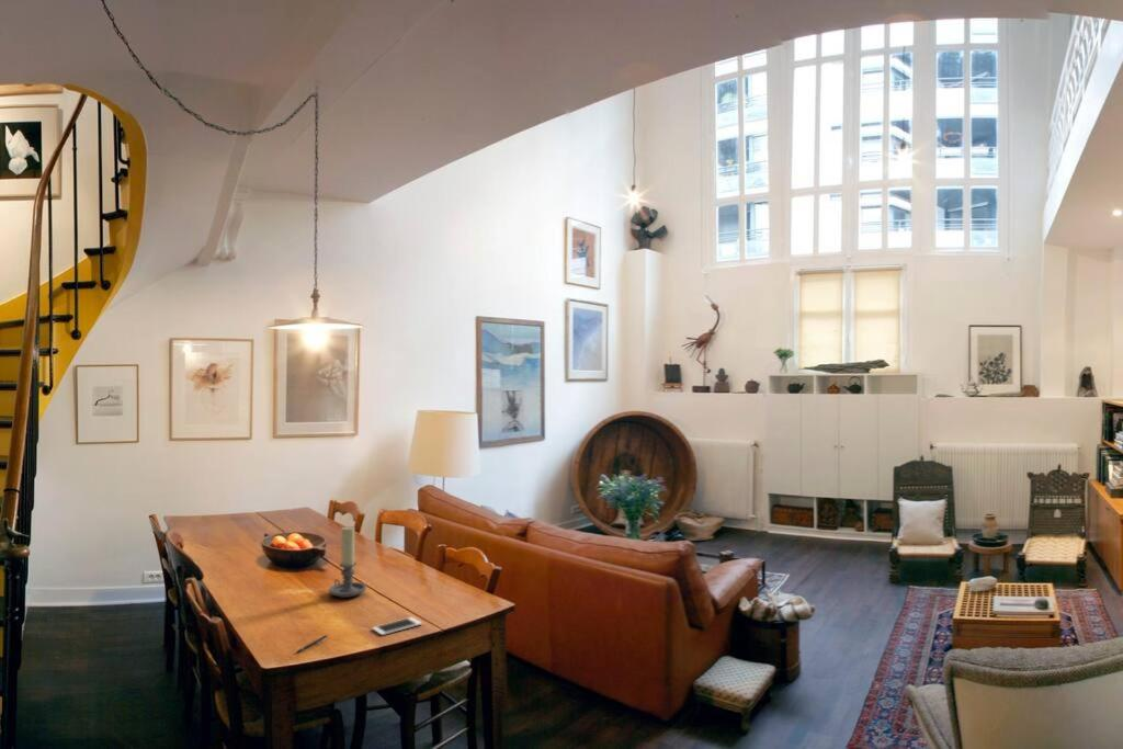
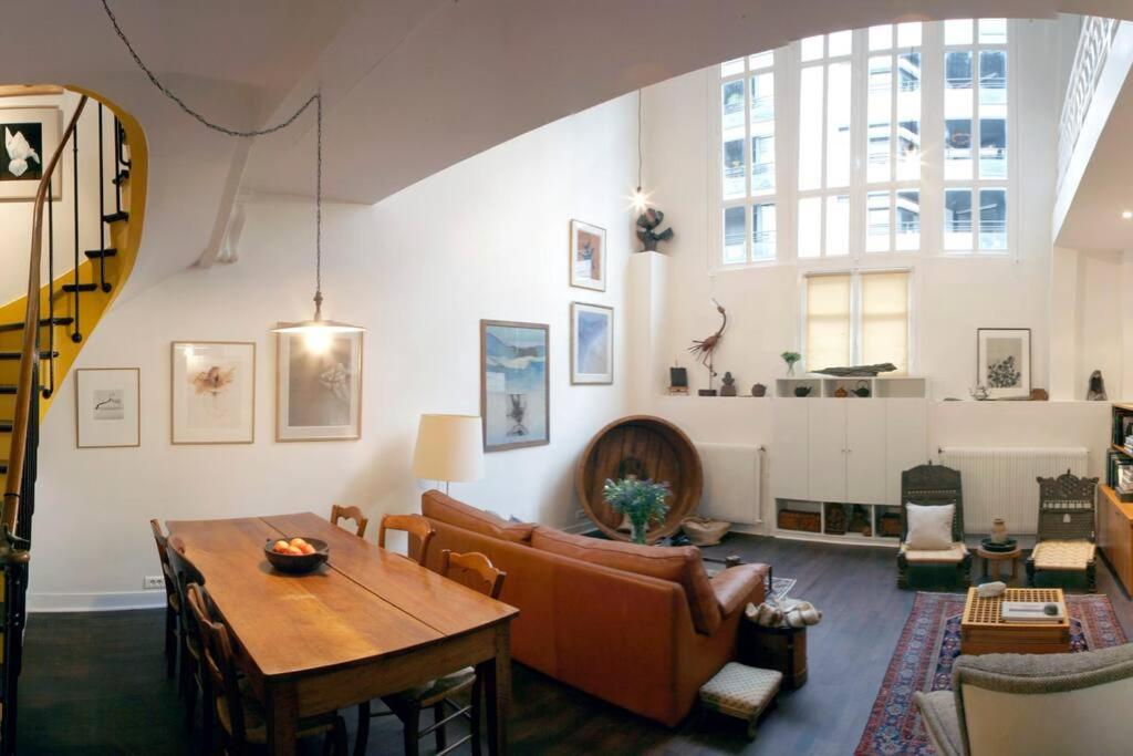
- candle holder [328,525,367,599]
- cell phone [372,616,423,636]
- pen [295,634,329,654]
